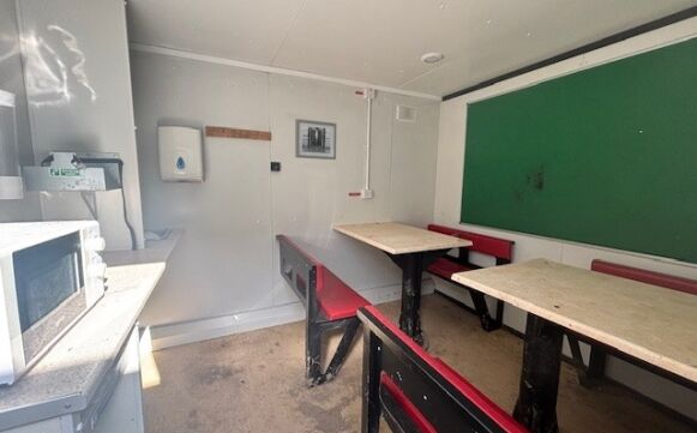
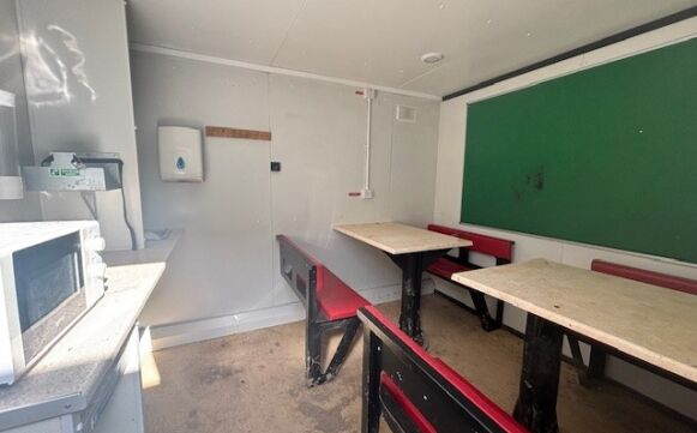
- wall art [294,118,337,161]
